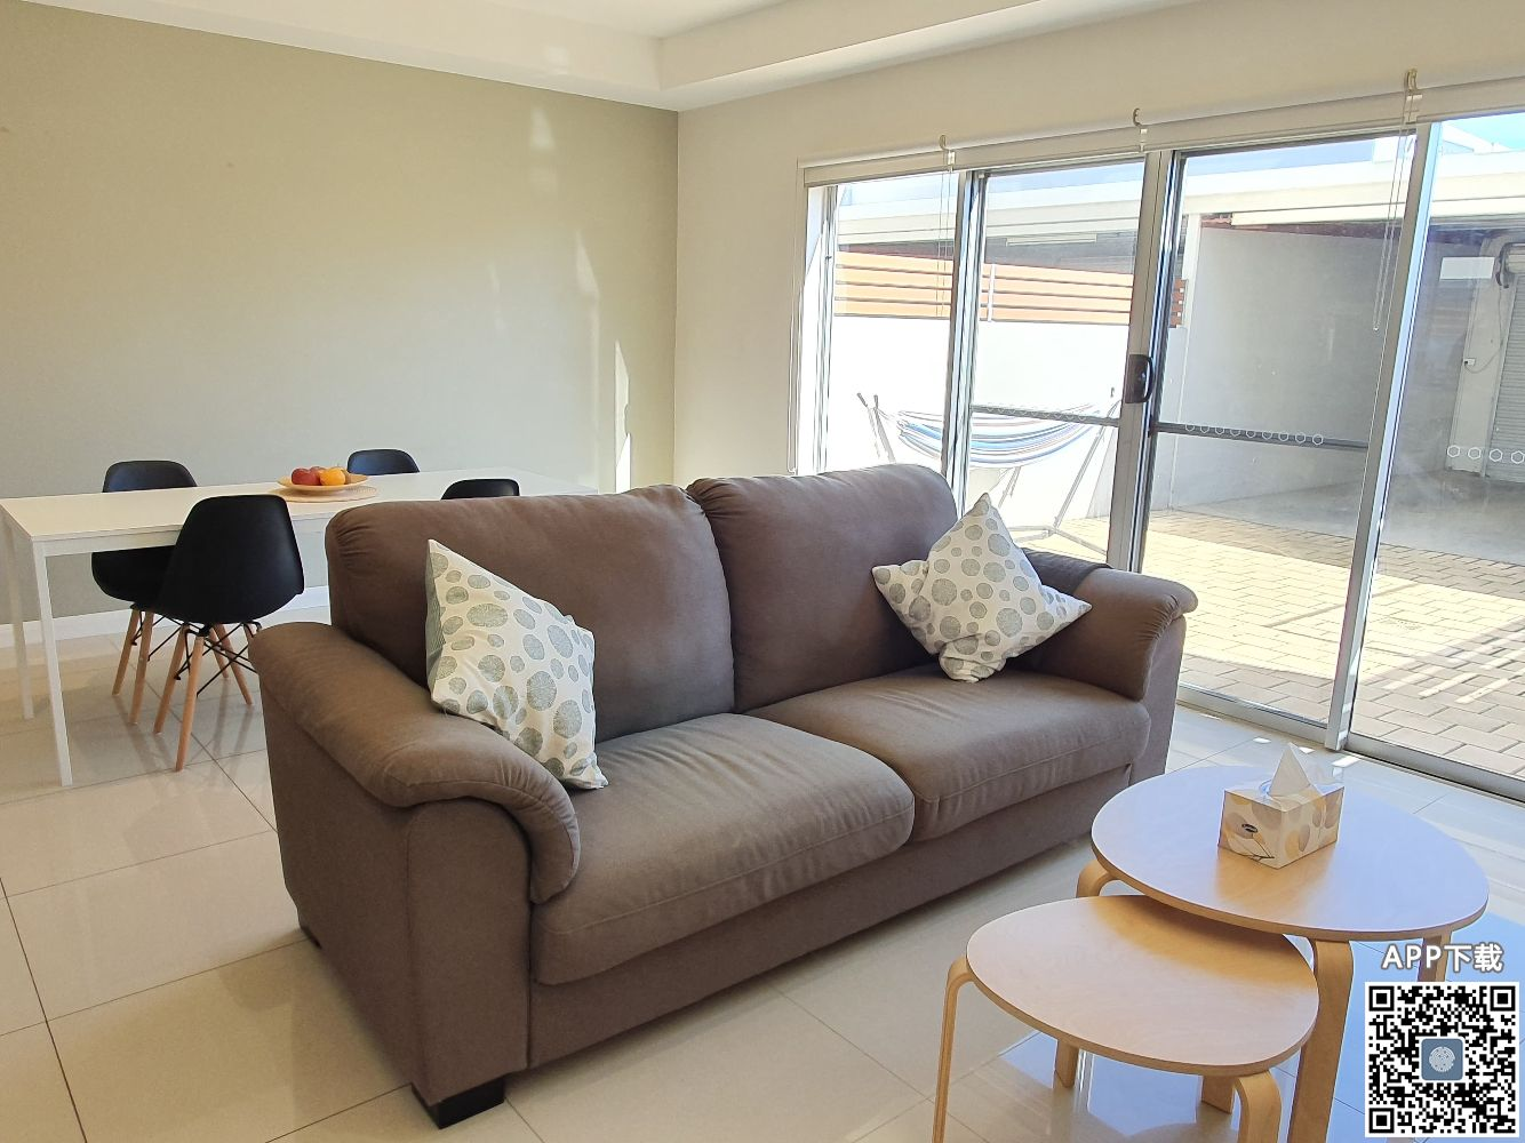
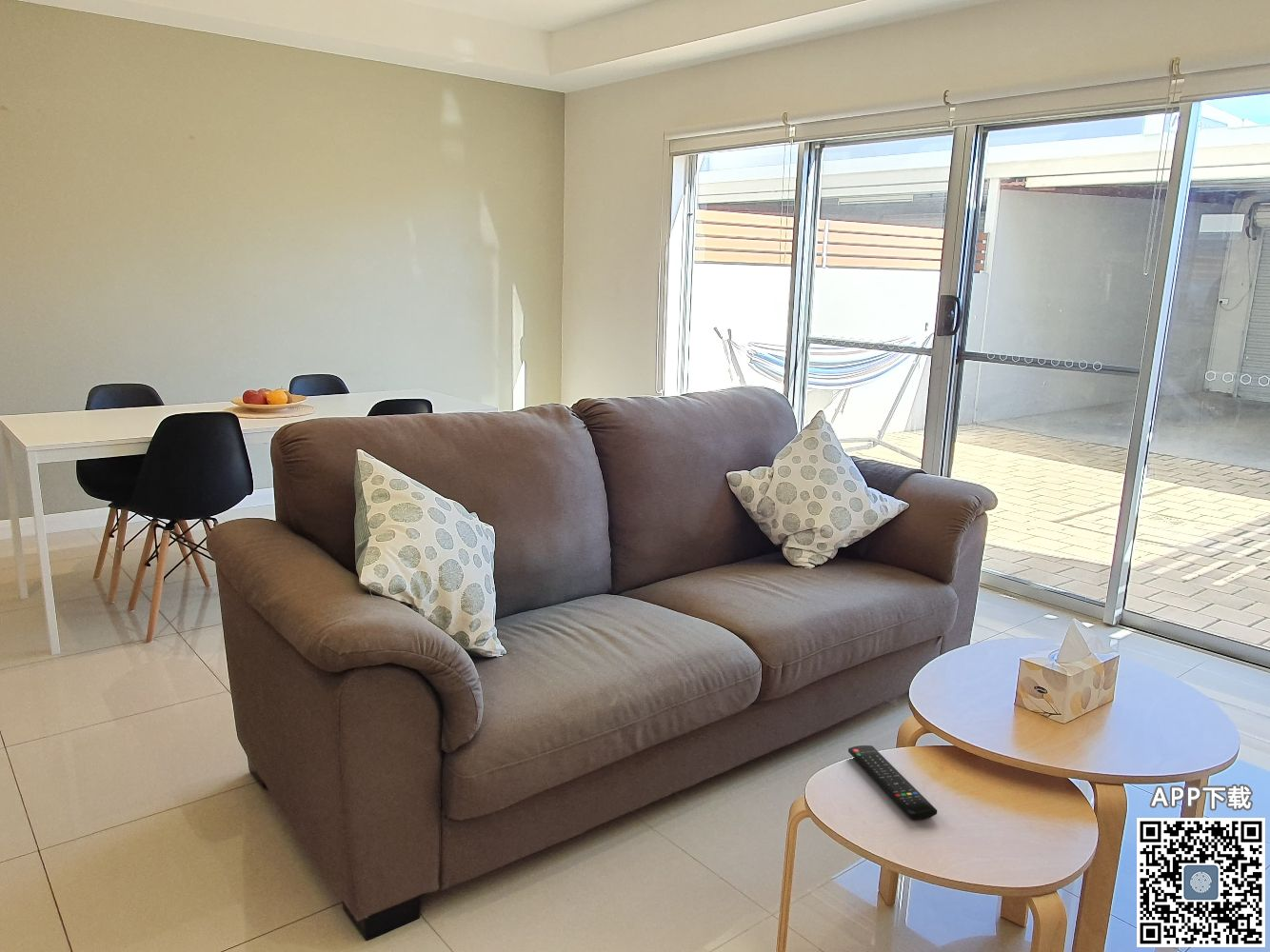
+ remote control [847,744,938,821]
